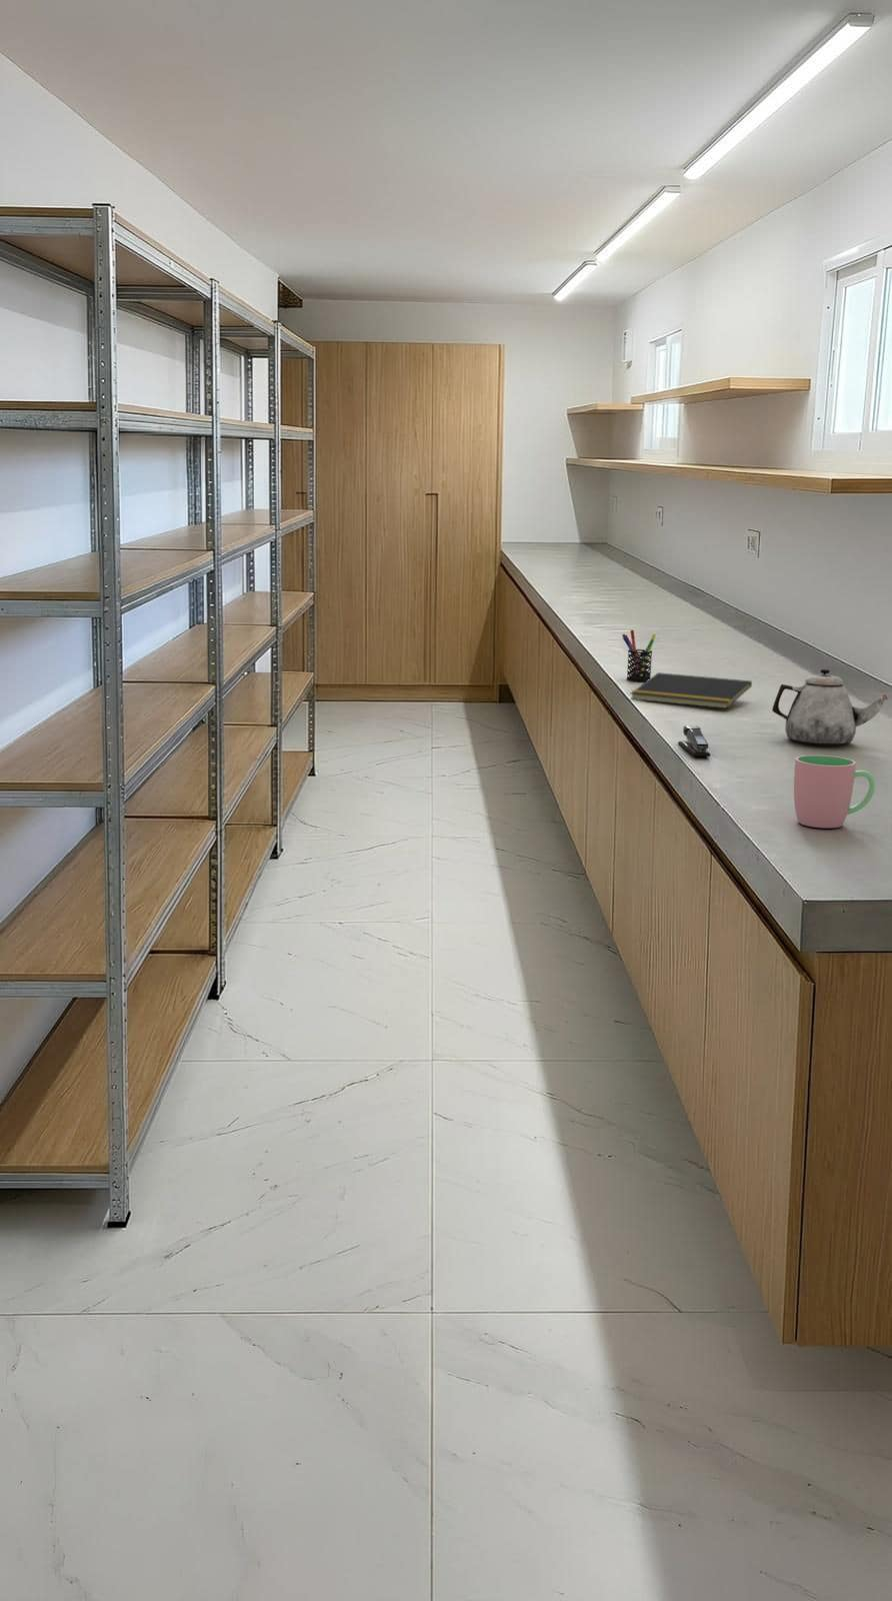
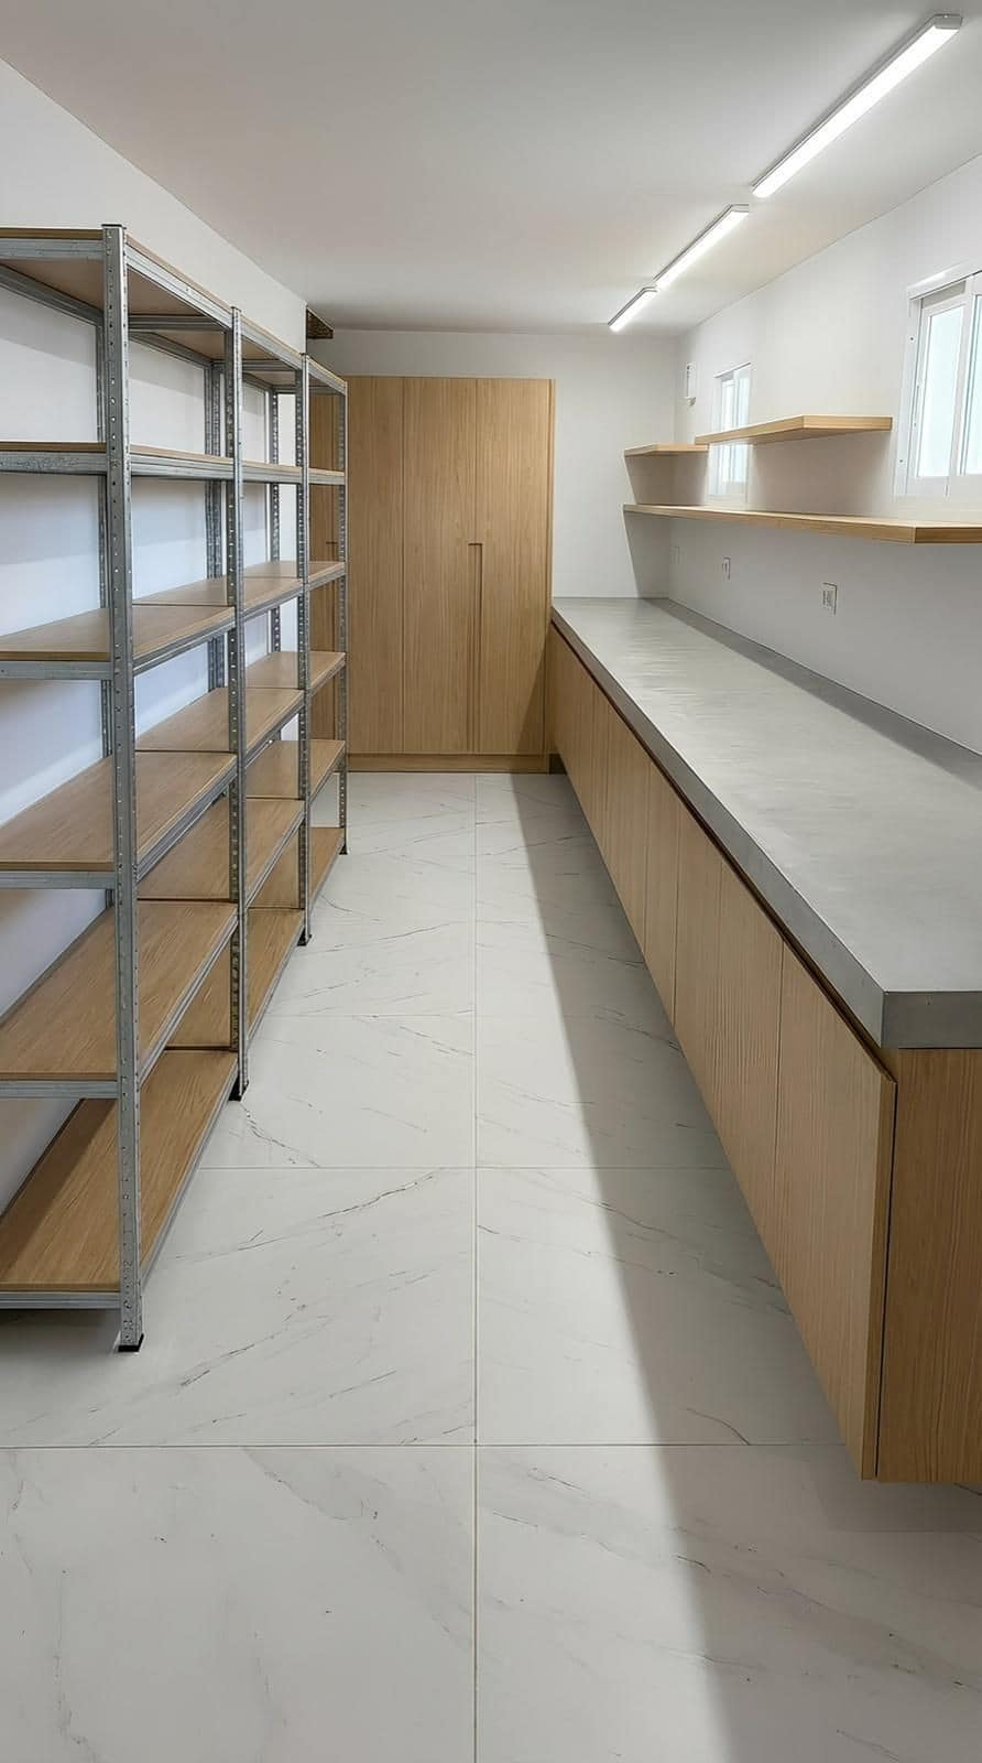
- notepad [629,671,752,710]
- stapler [677,724,711,757]
- pen holder [621,630,656,682]
- teapot [771,668,889,746]
- cup [793,755,876,829]
